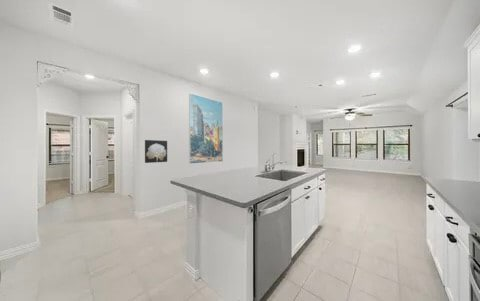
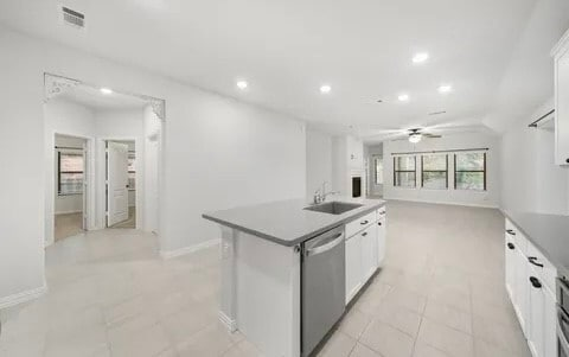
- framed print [188,92,224,165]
- wall art [144,139,168,164]
